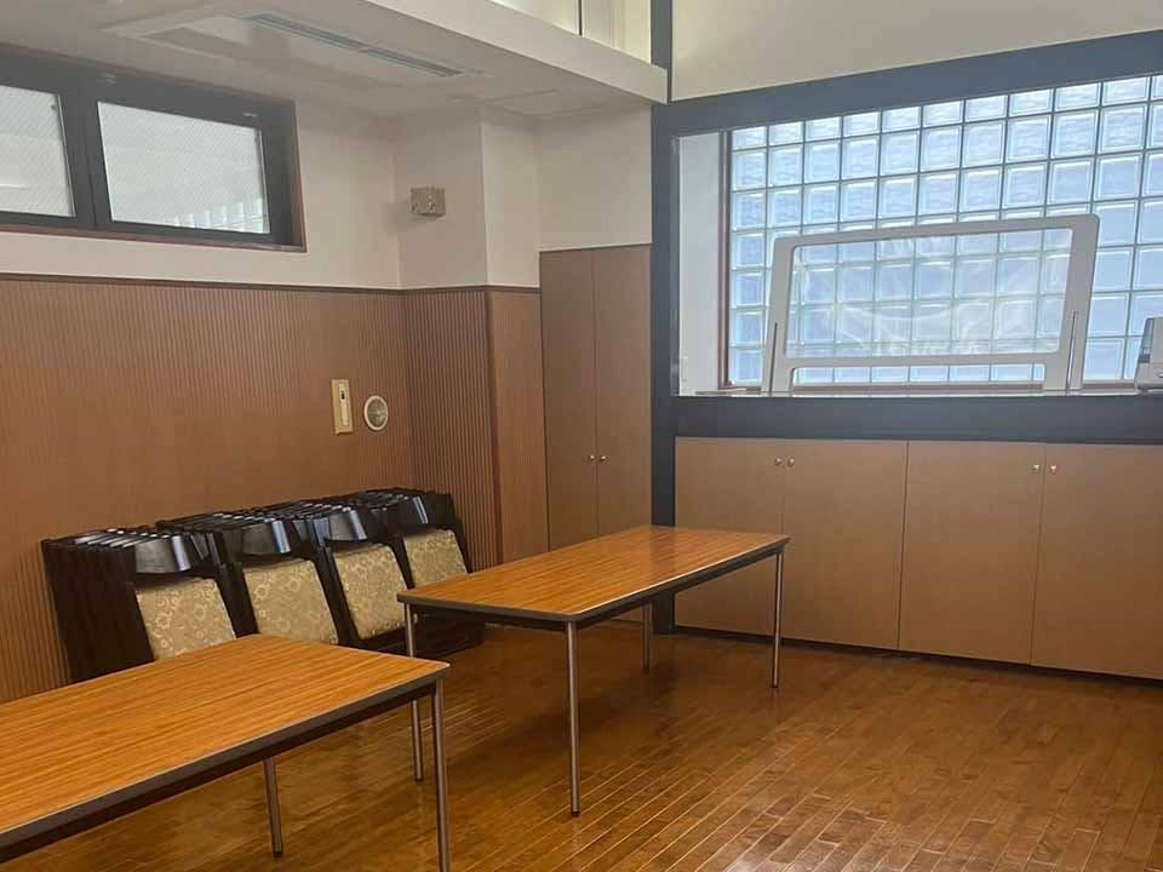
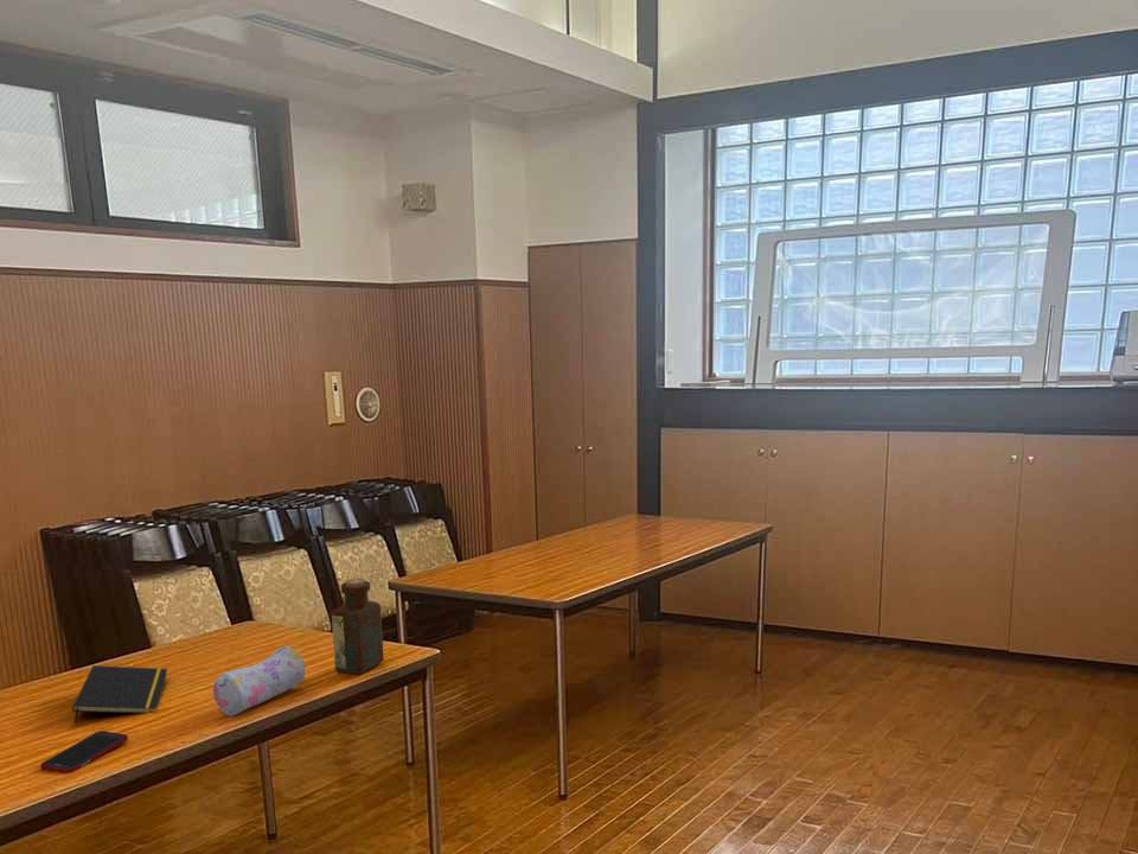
+ notepad [71,664,168,725]
+ cell phone [39,729,129,775]
+ pencil case [212,645,306,718]
+ bottle [331,576,385,676]
